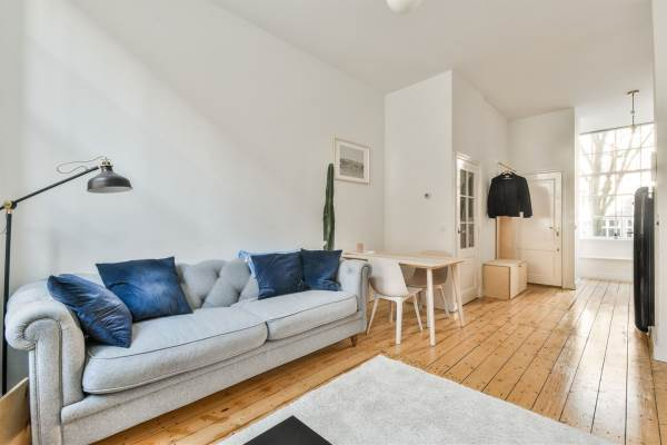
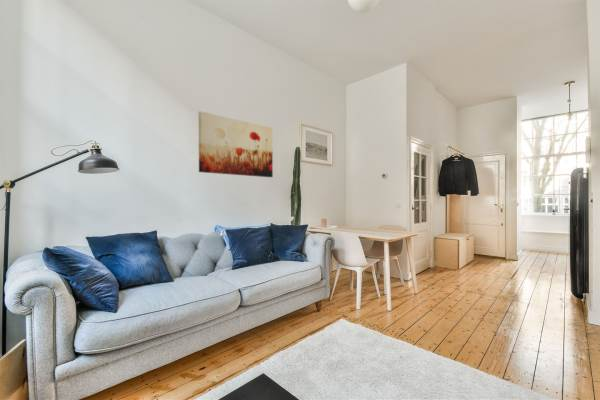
+ wall art [198,110,274,178]
